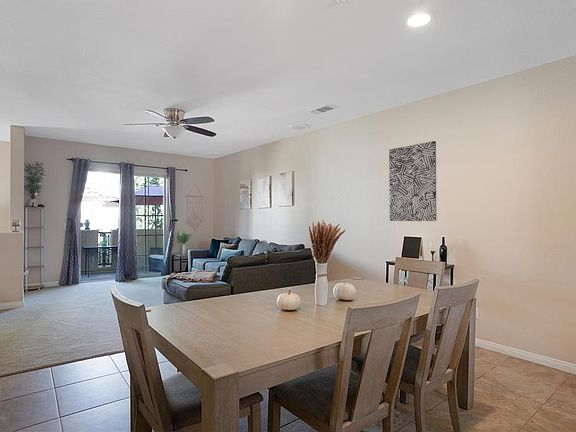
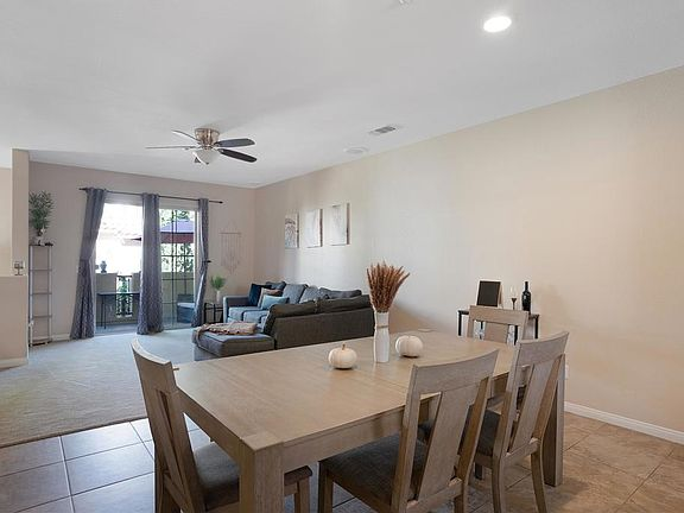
- wall art [388,140,438,222]
